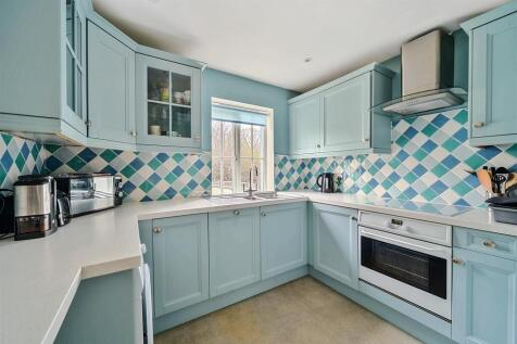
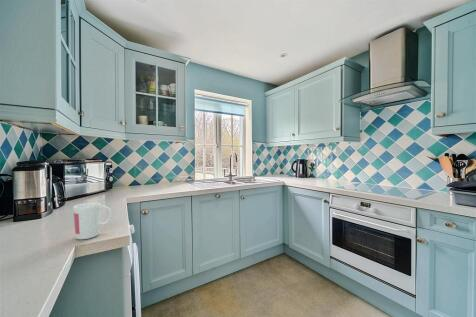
+ mug [72,202,112,240]
